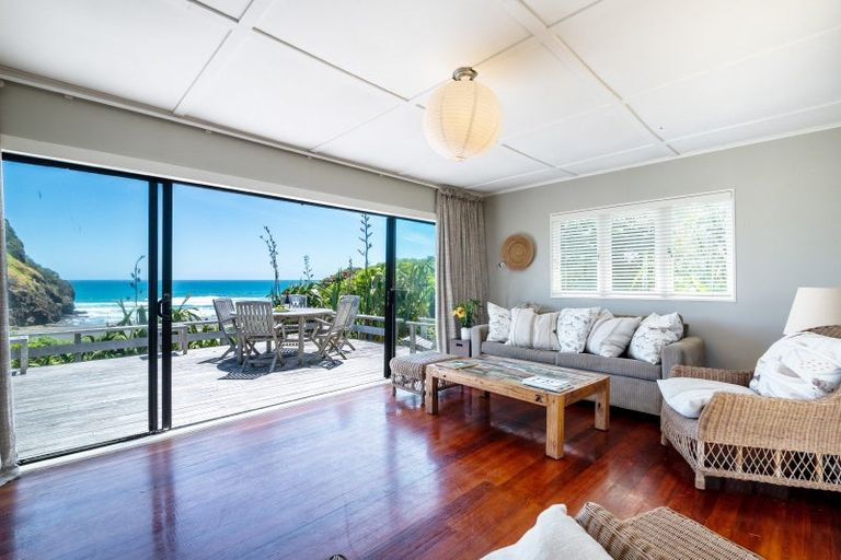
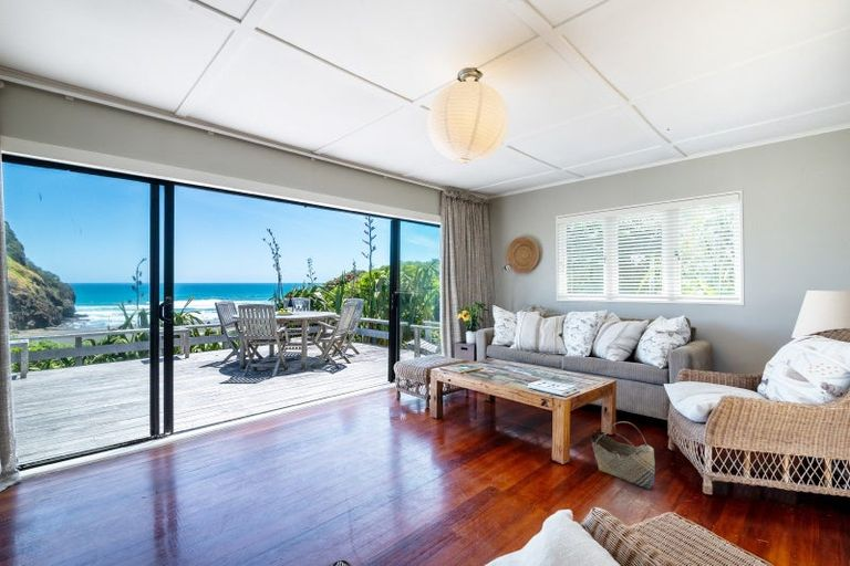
+ basket [590,420,656,490]
